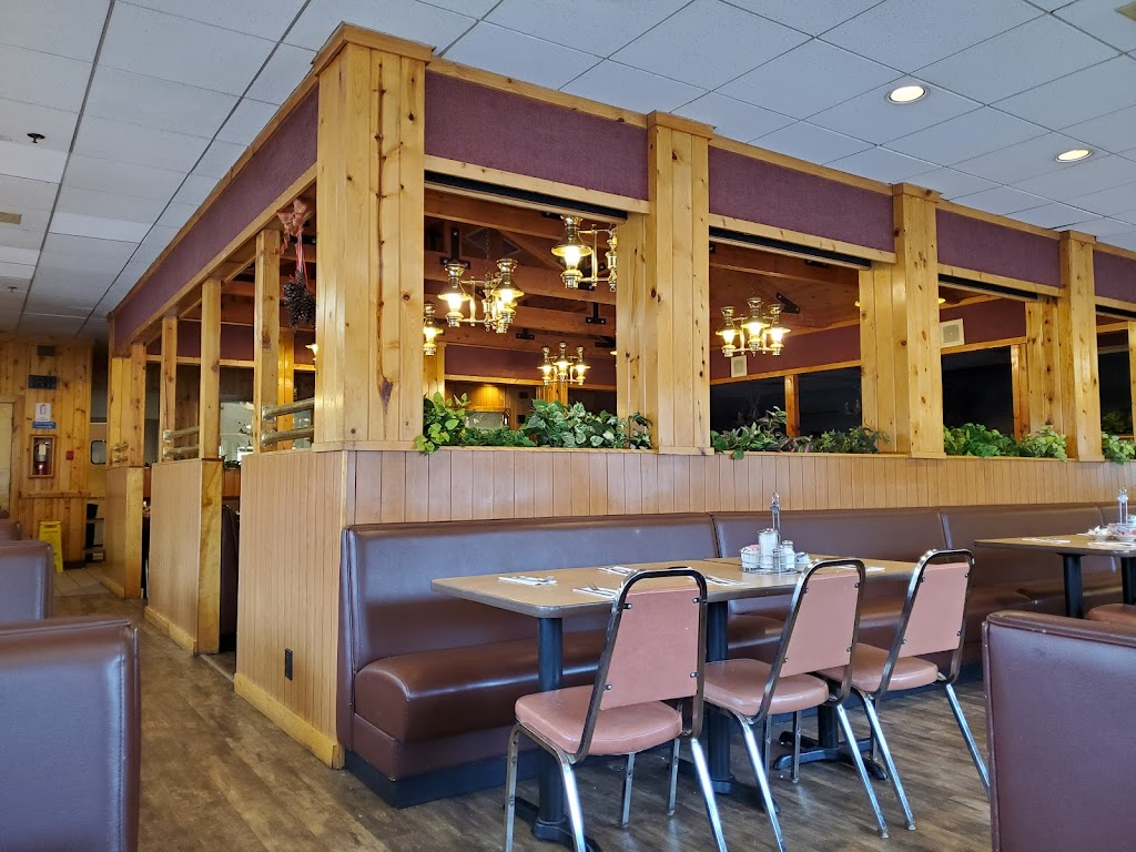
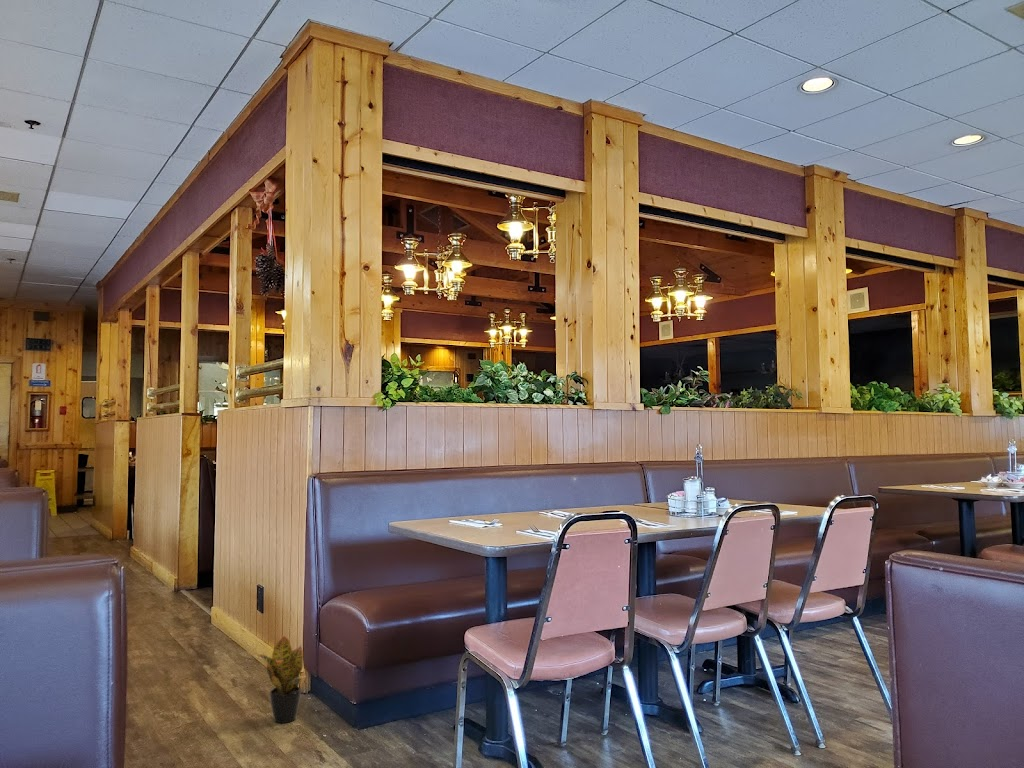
+ potted plant [252,636,307,724]
